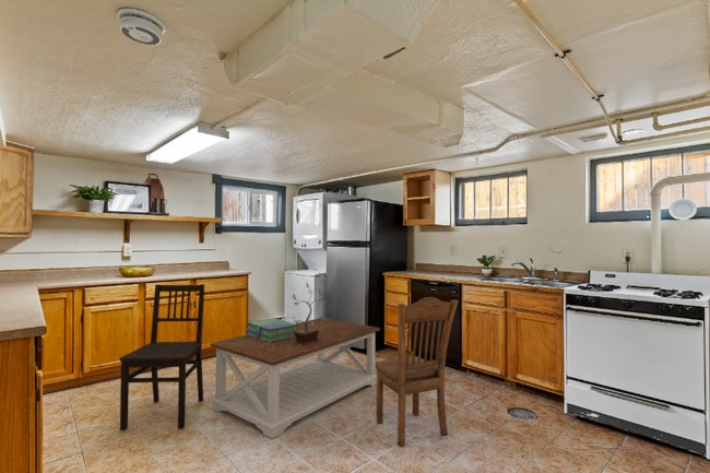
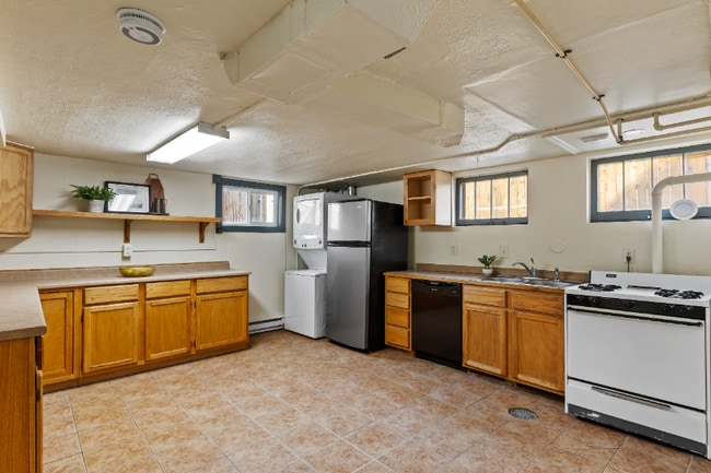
- stack of books [245,317,298,342]
- potted plant [292,281,334,344]
- dining chair [375,296,460,448]
- coffee table [210,317,381,439]
- dining chair [118,283,205,431]
